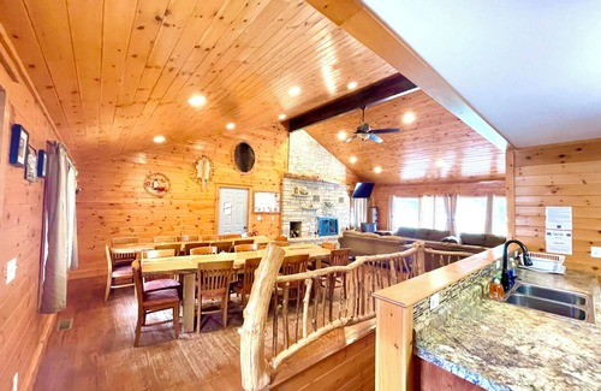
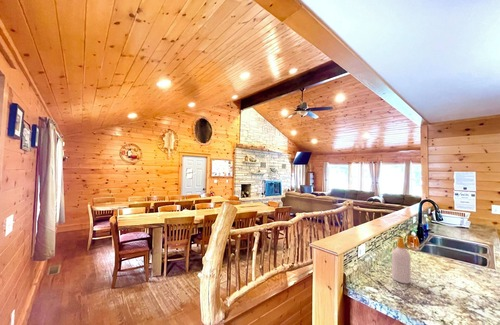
+ soap bottle [391,237,412,285]
